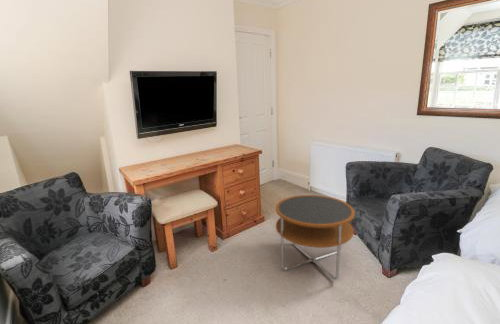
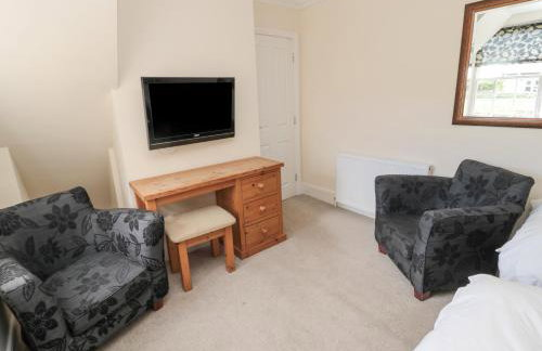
- side table [275,194,356,281]
